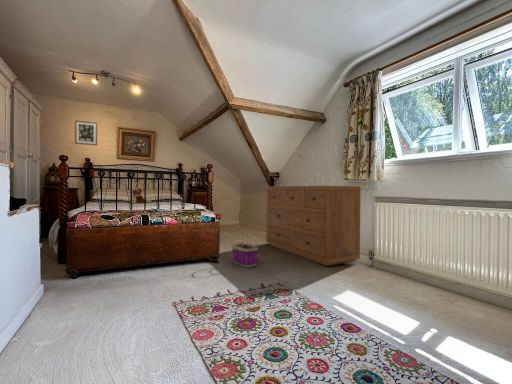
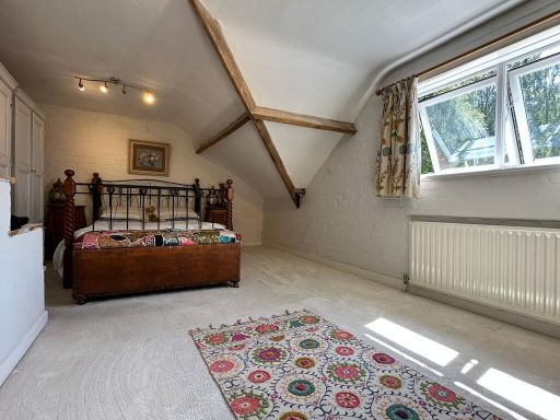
- basket [231,224,259,268]
- wall art [74,119,98,146]
- dresser [265,185,362,267]
